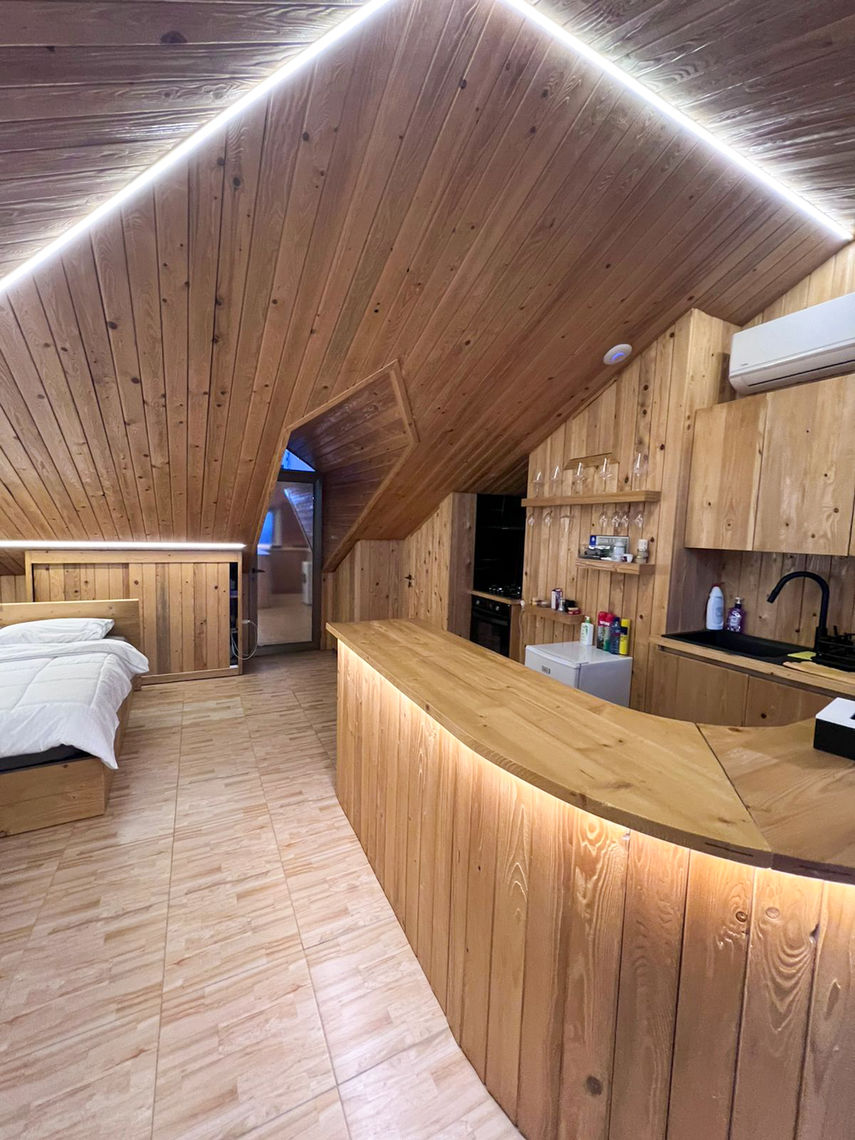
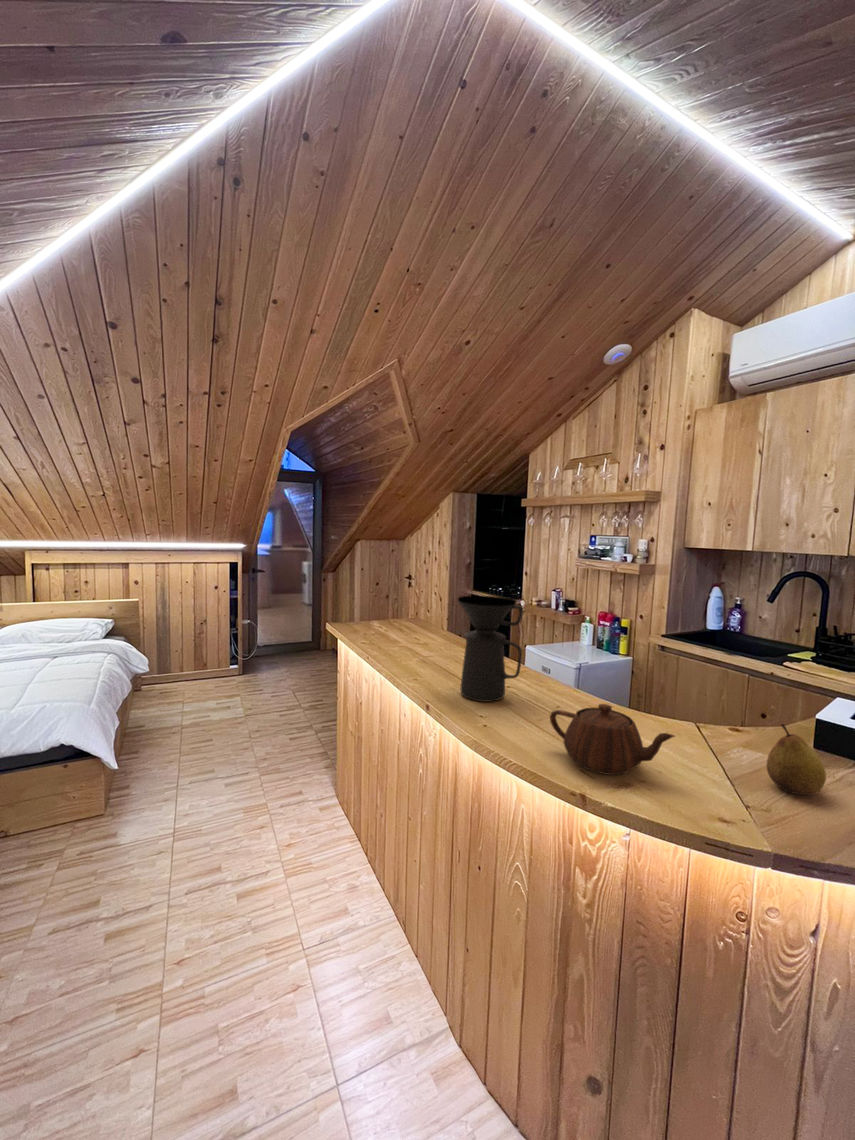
+ teapot [549,703,677,776]
+ fruit [765,723,827,796]
+ coffee maker [457,595,524,703]
